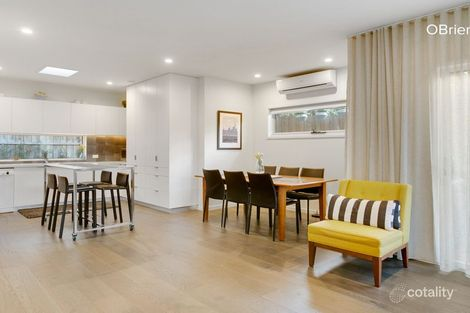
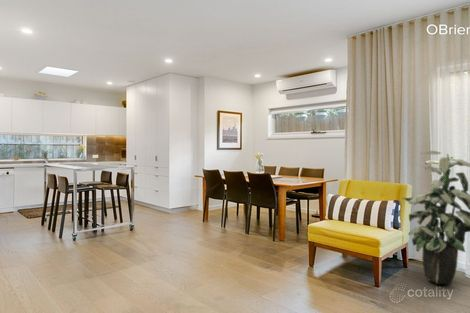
+ indoor plant [402,150,470,286]
